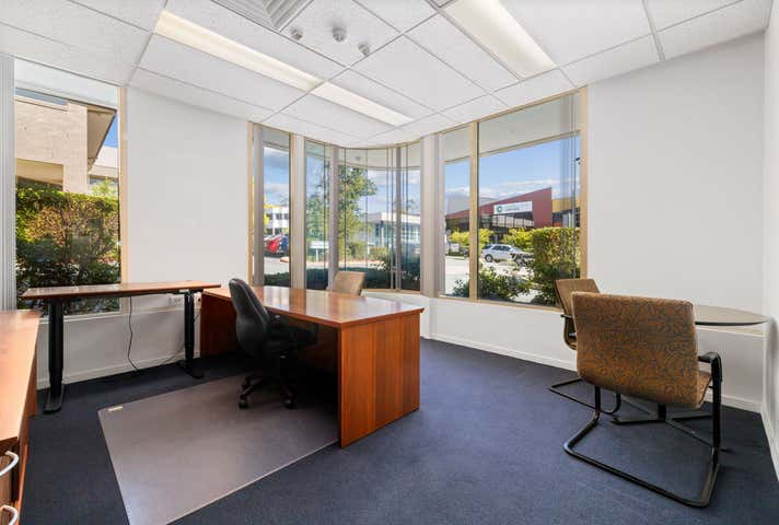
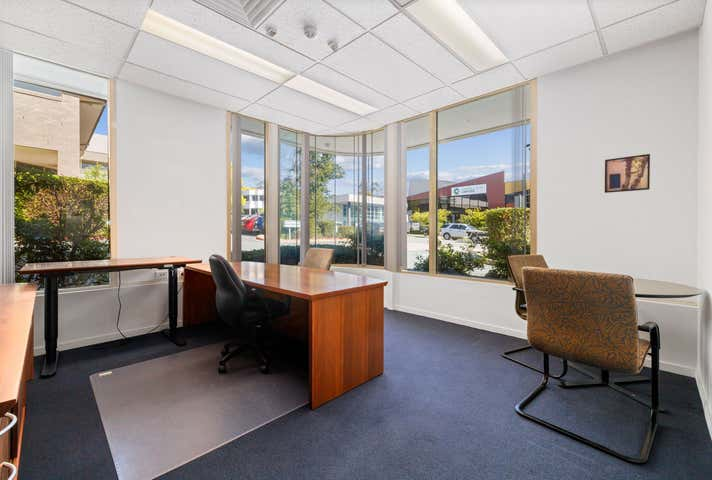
+ wall art [604,153,651,194]
